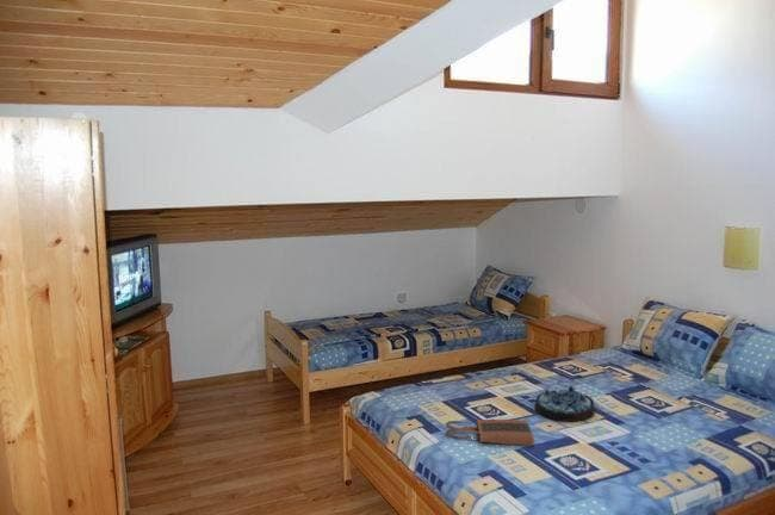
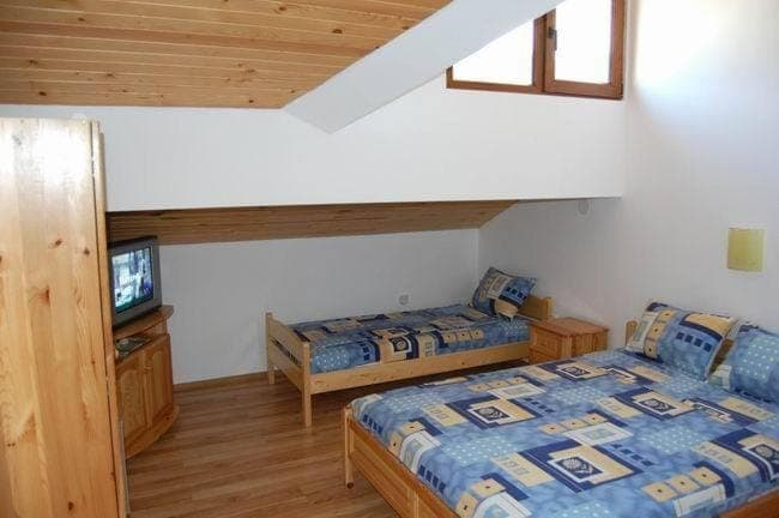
- serving tray [533,385,596,423]
- tote bag [445,418,535,447]
